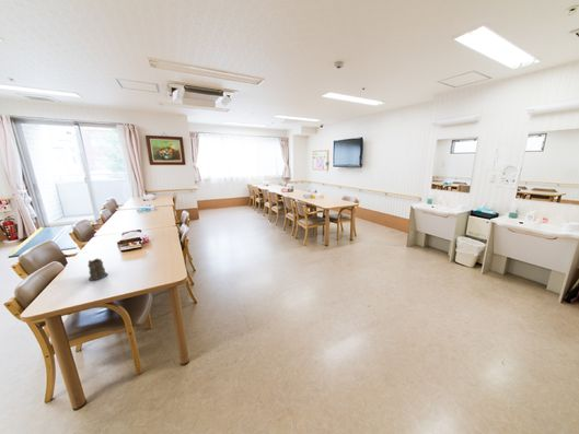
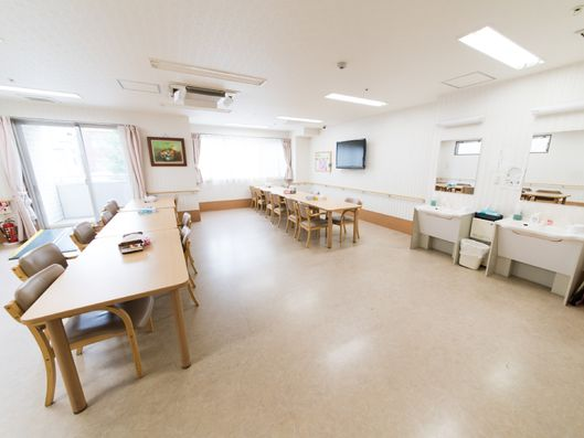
- mug [86,257,108,281]
